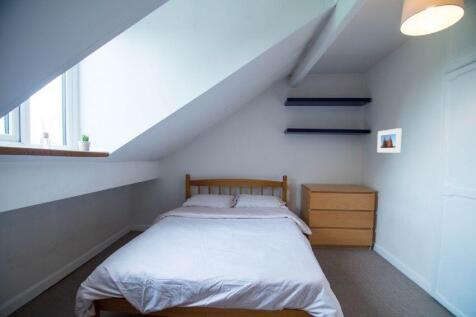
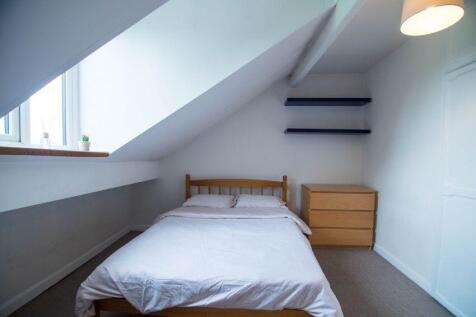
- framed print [376,127,403,154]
